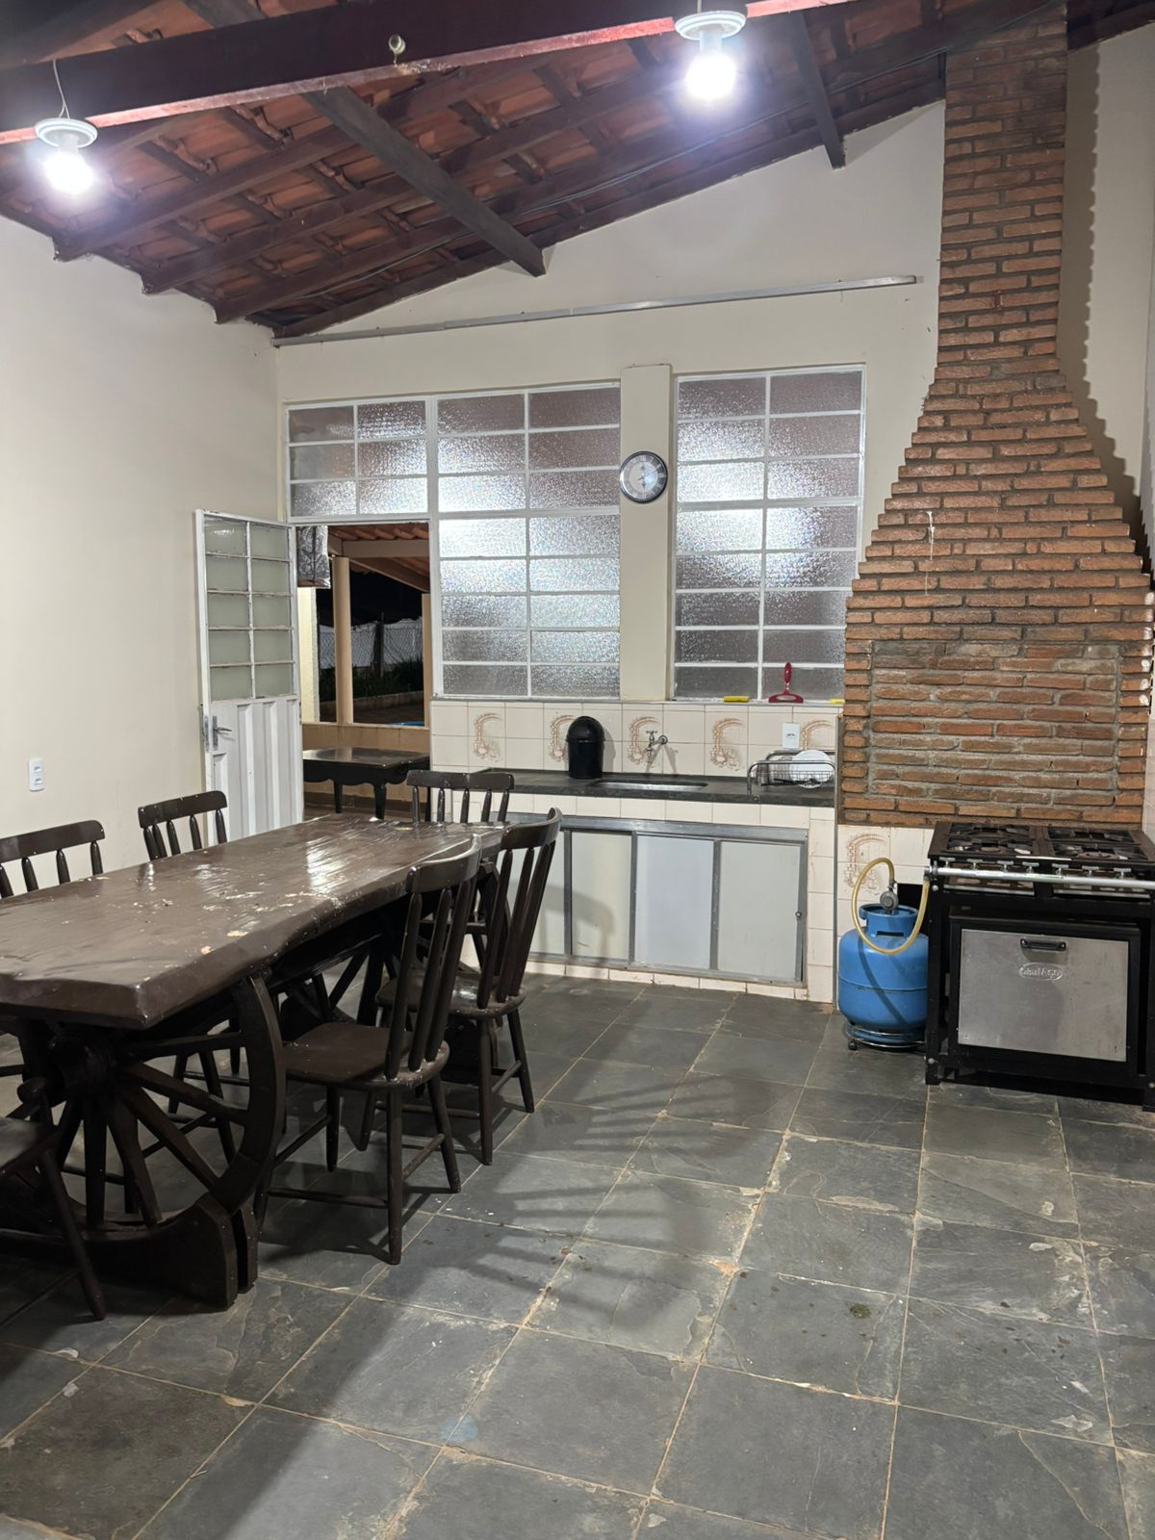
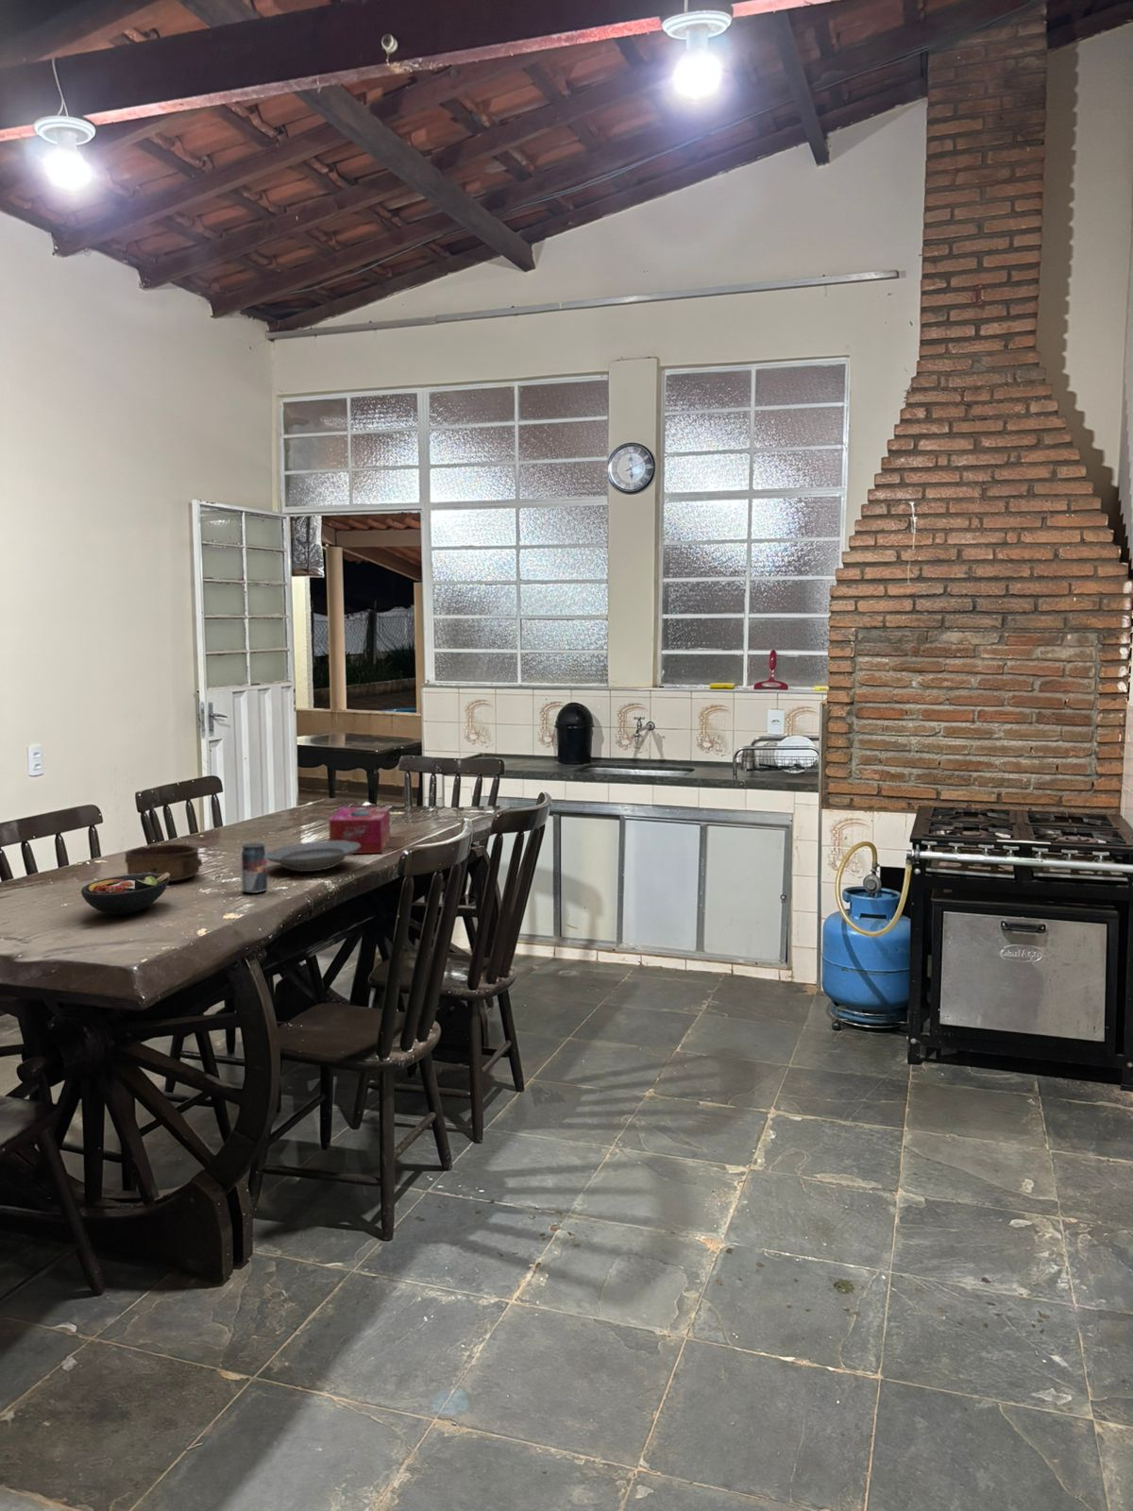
+ bowl [124,844,204,882]
+ plate [267,840,361,872]
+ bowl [80,872,170,915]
+ beverage can [240,842,268,895]
+ tissue box [328,807,390,854]
